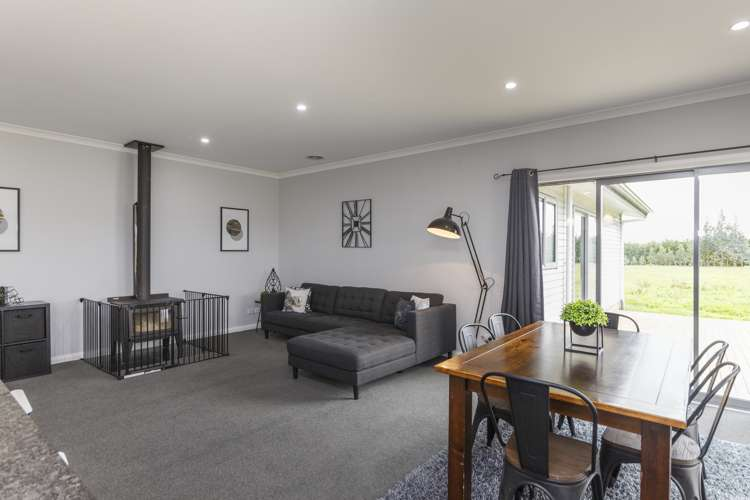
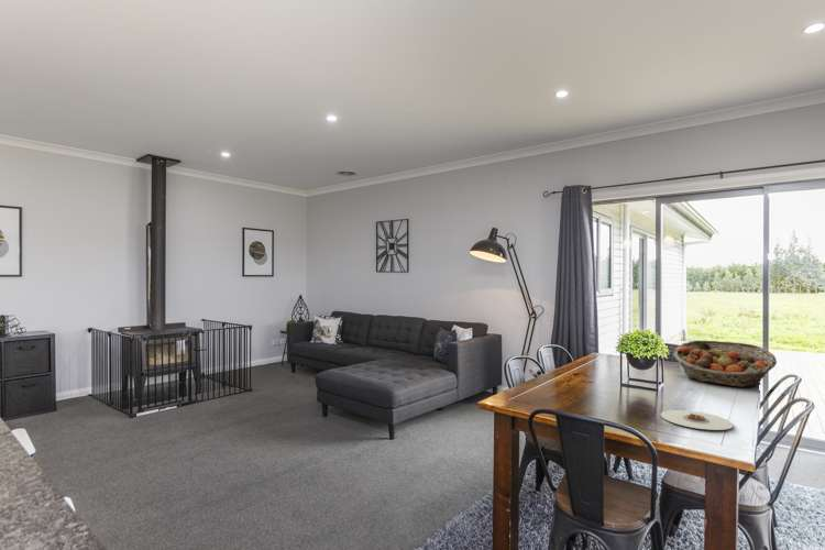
+ plate [660,409,735,431]
+ fruit basket [672,340,778,388]
